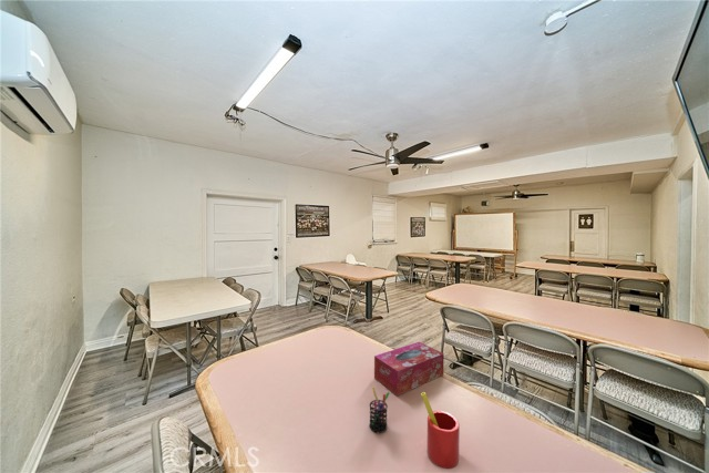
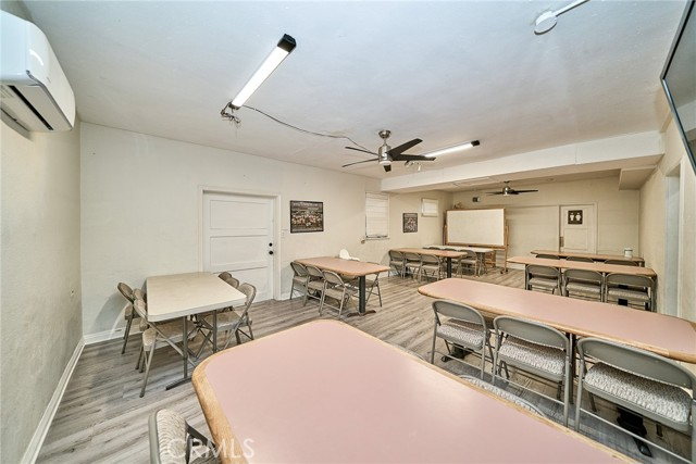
- pen holder [368,387,391,434]
- tissue box [373,341,445,397]
- straw [420,391,461,470]
